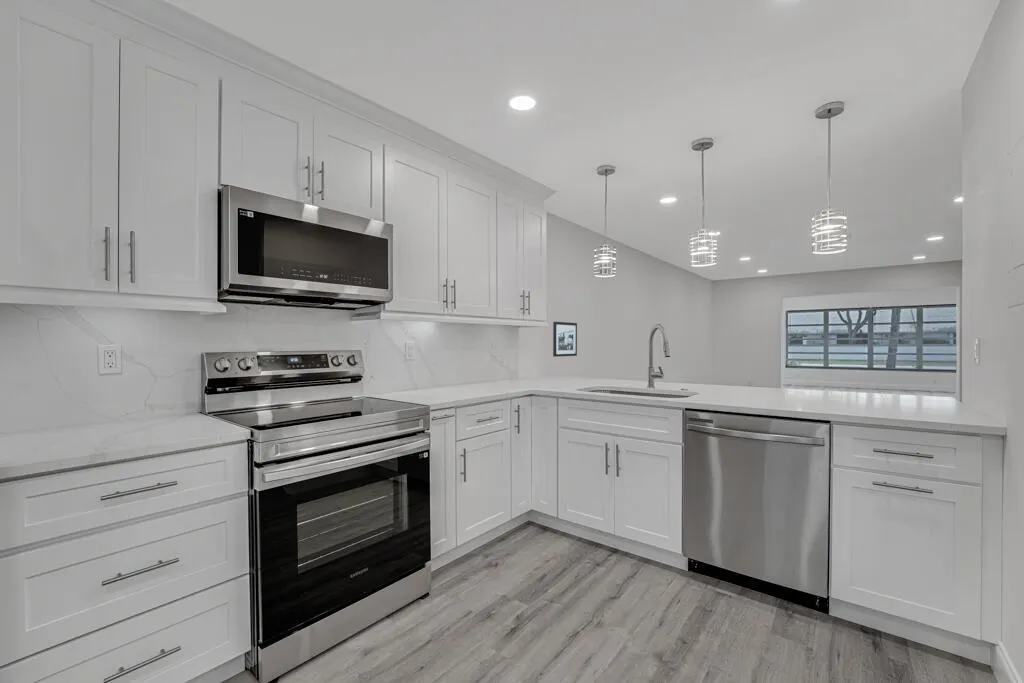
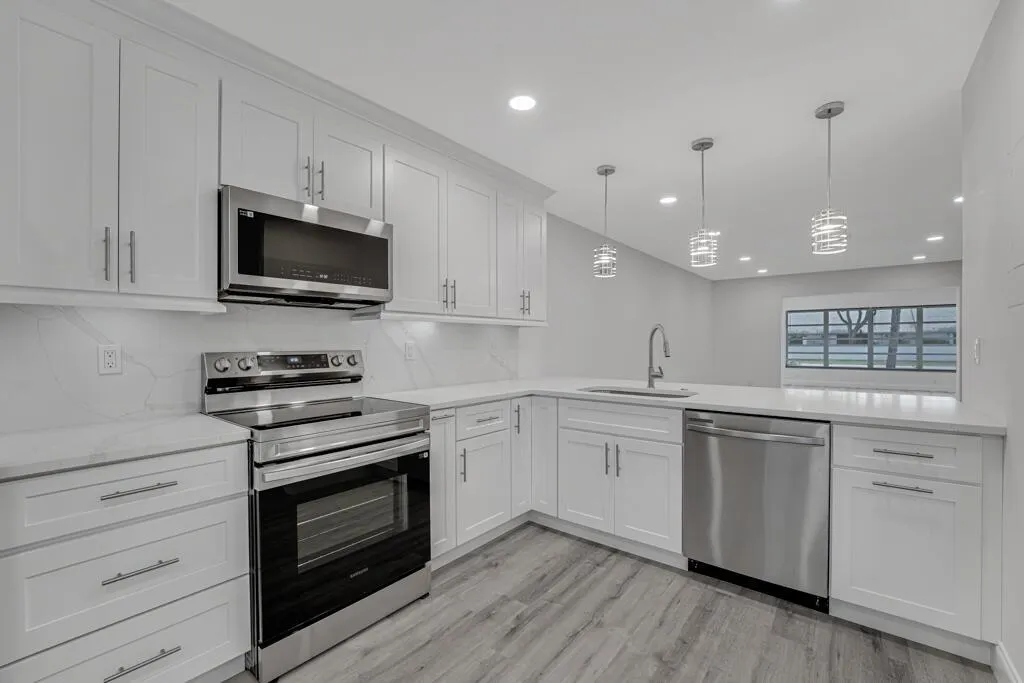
- picture frame [552,321,578,358]
